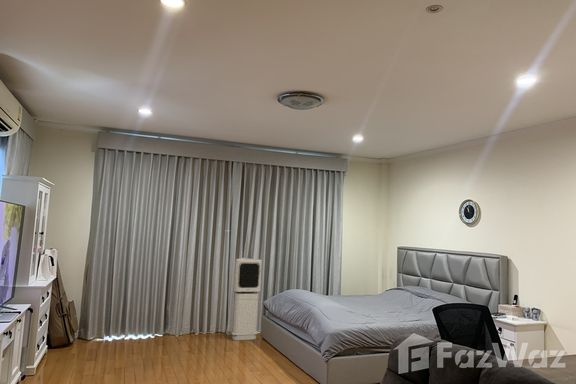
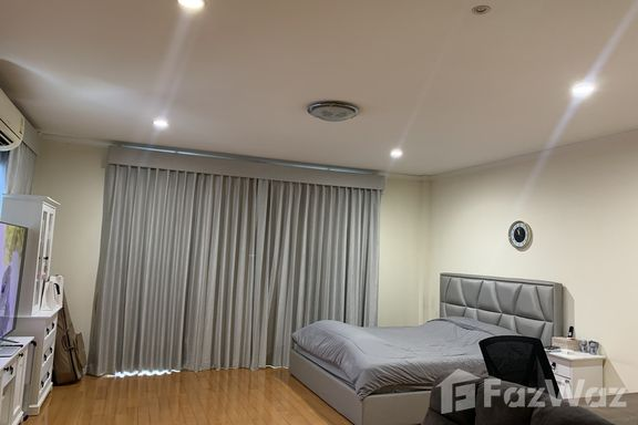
- air purifier [230,257,263,341]
